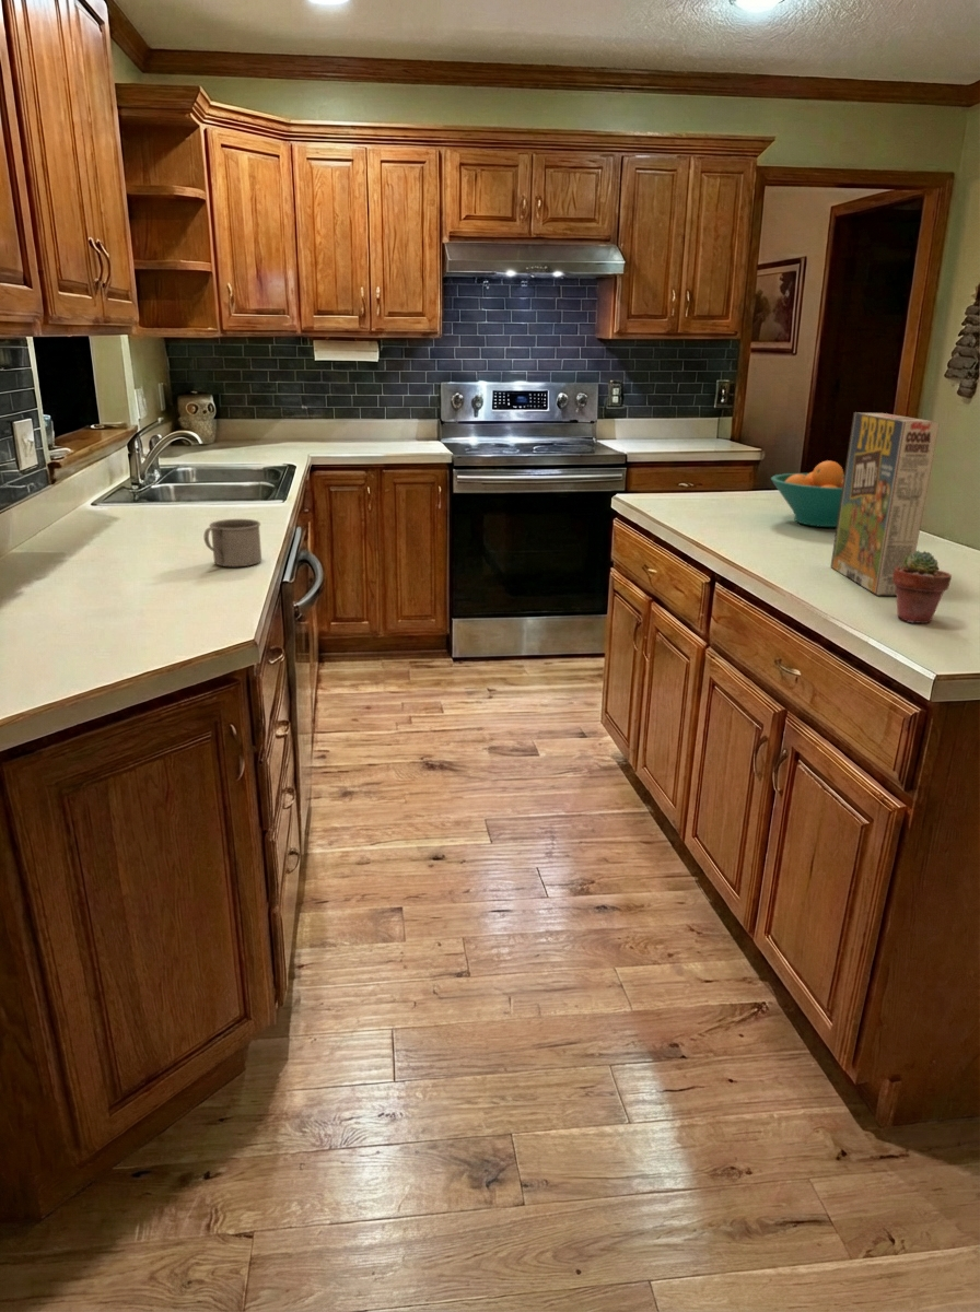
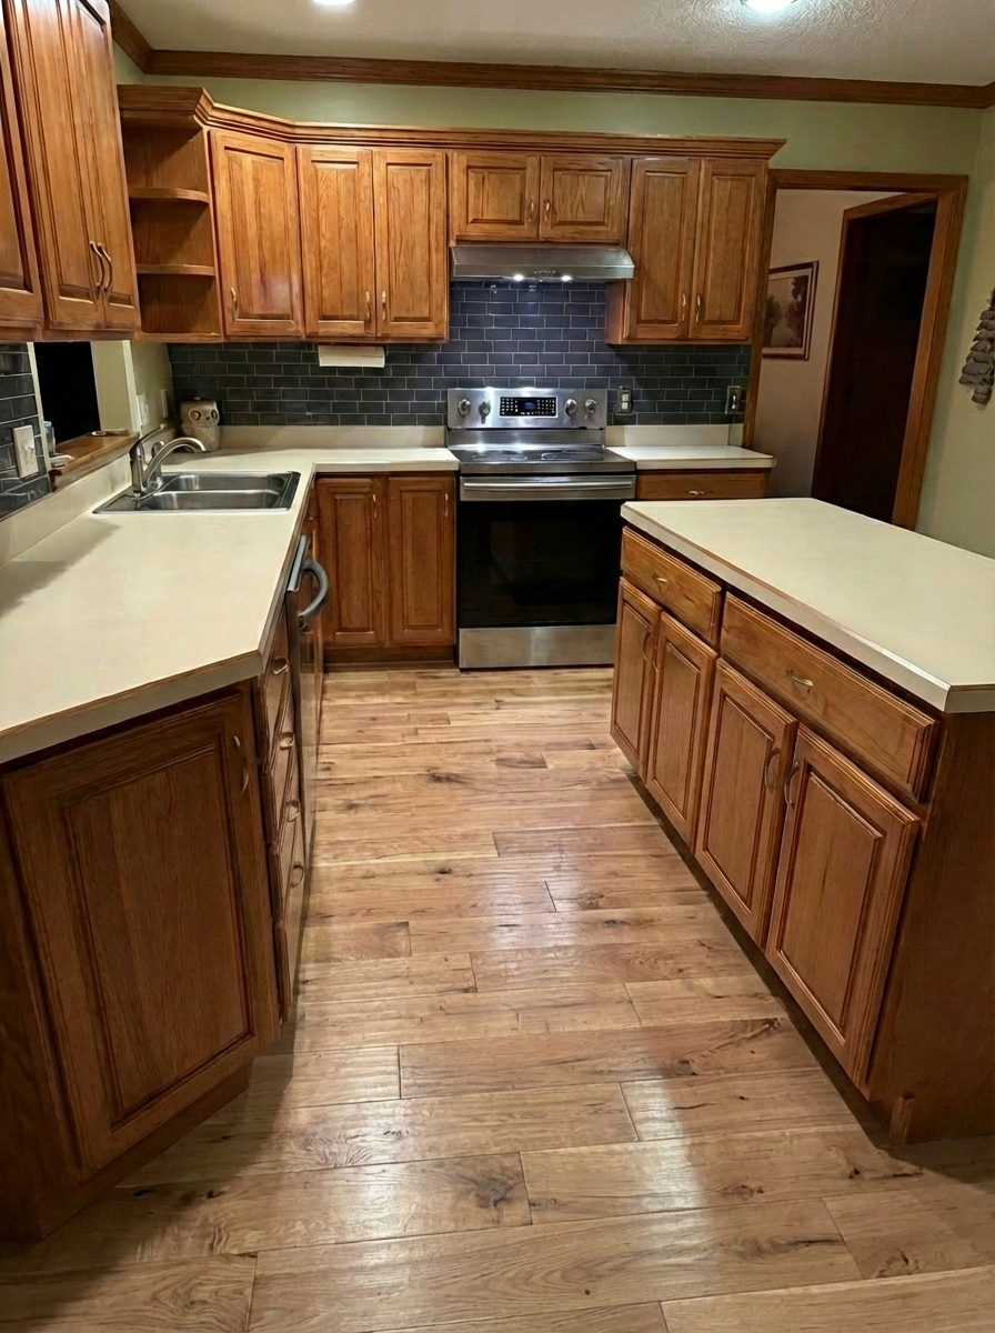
- mug [203,518,262,567]
- fruit bowl [770,459,844,528]
- cereal box [829,411,941,596]
- potted succulent [892,550,953,624]
